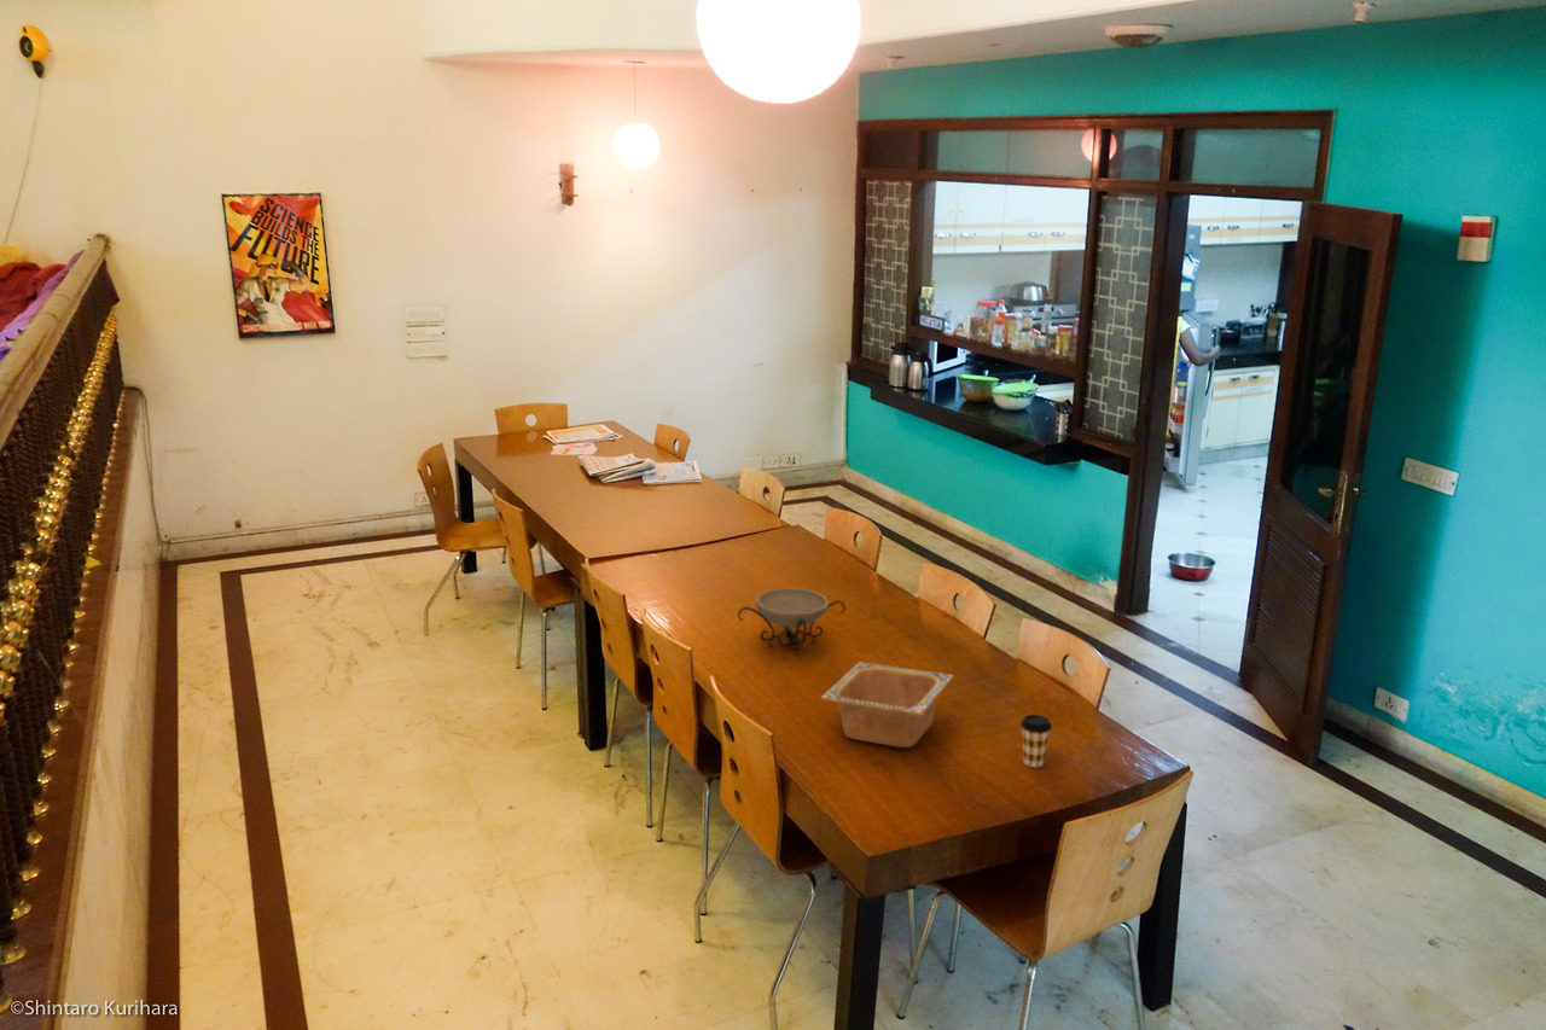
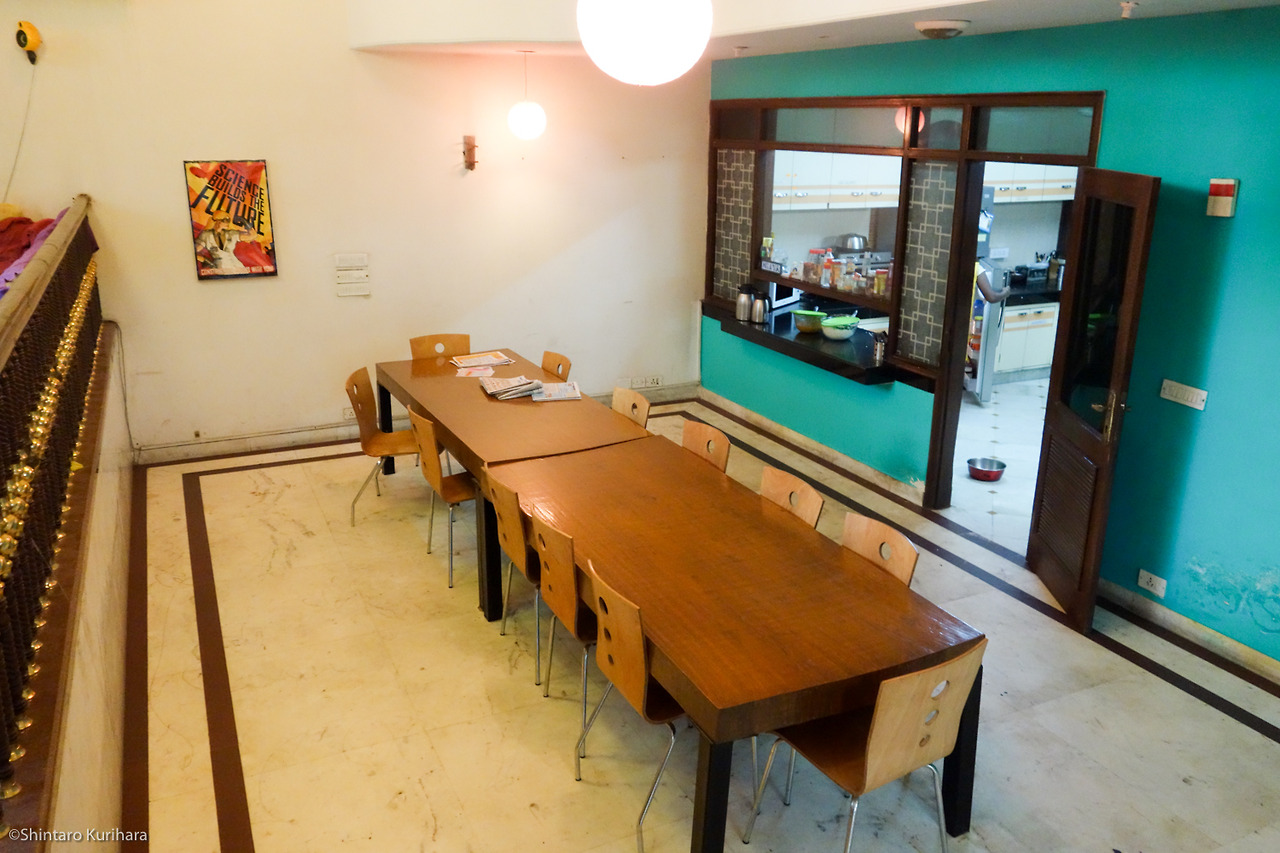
- coffee cup [1019,714,1053,768]
- serving bowl [820,661,955,749]
- decorative bowl [737,587,847,654]
